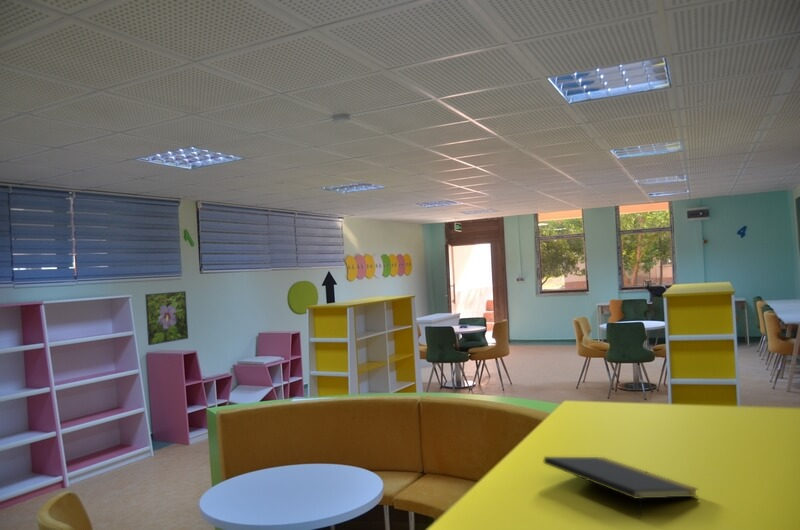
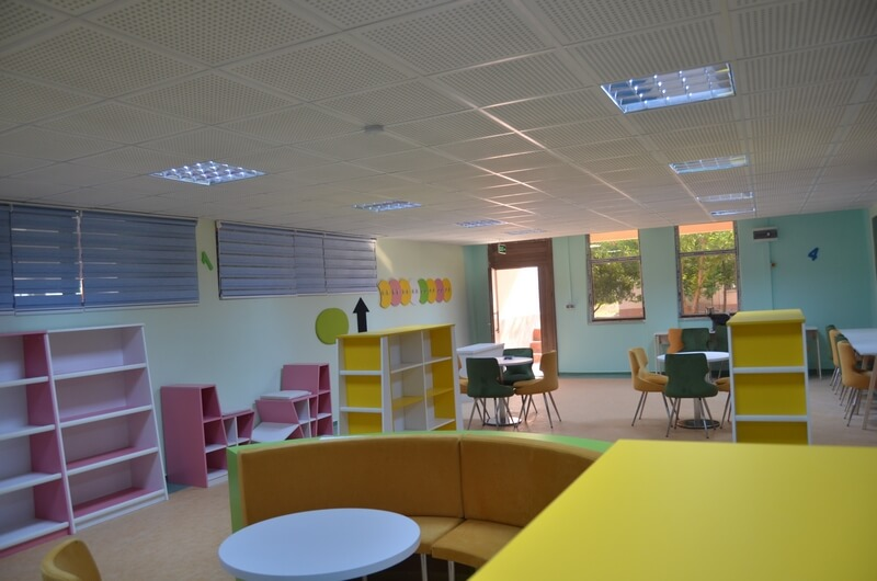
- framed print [144,290,189,346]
- notepad [543,456,699,520]
